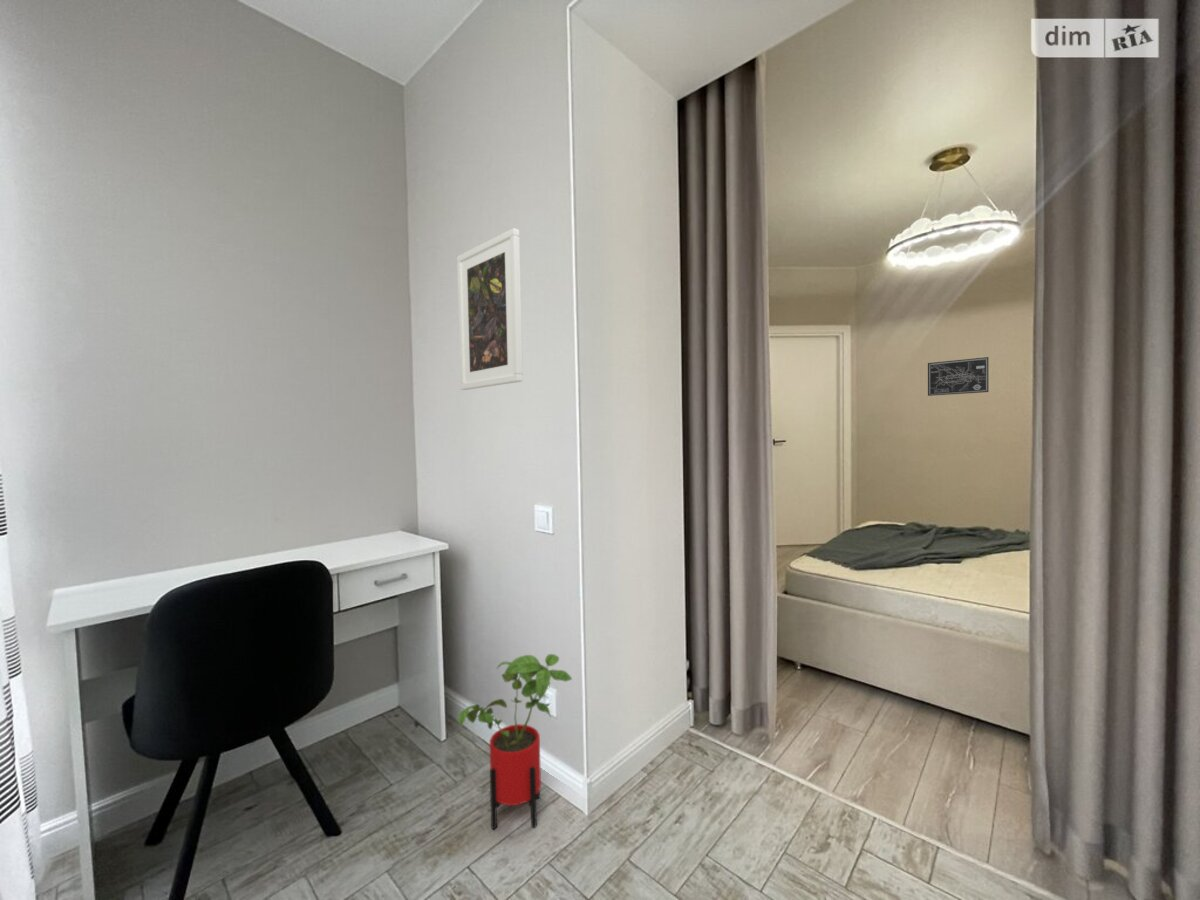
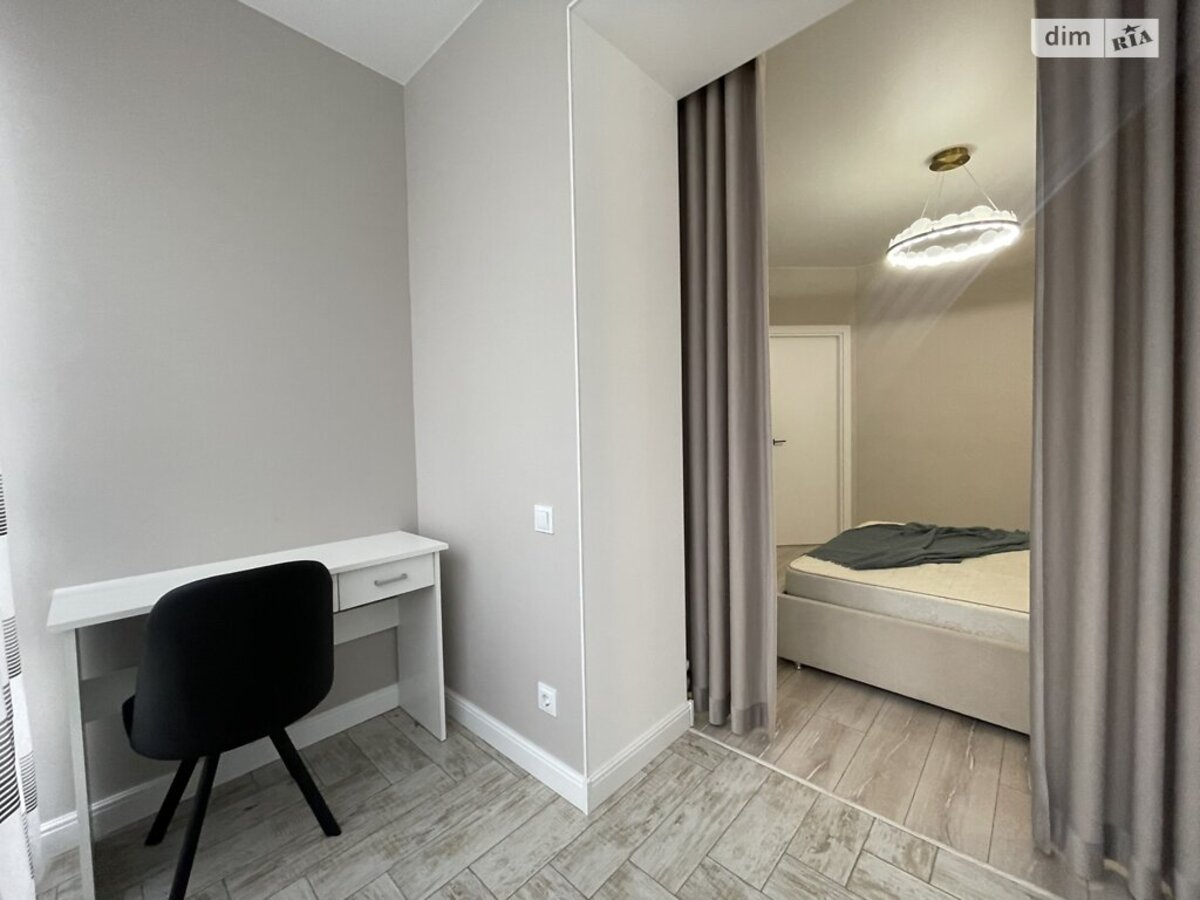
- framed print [456,227,524,391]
- house plant [457,653,573,831]
- wall art [927,356,990,397]
